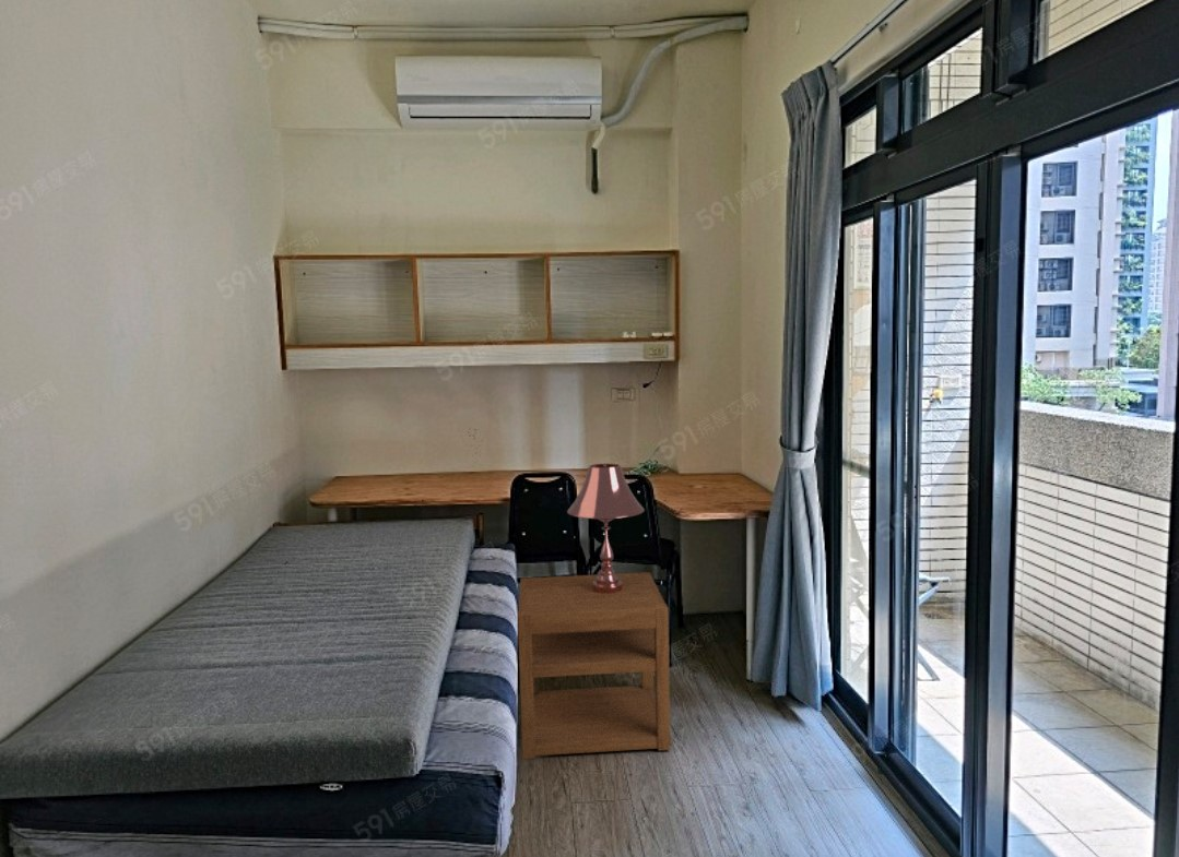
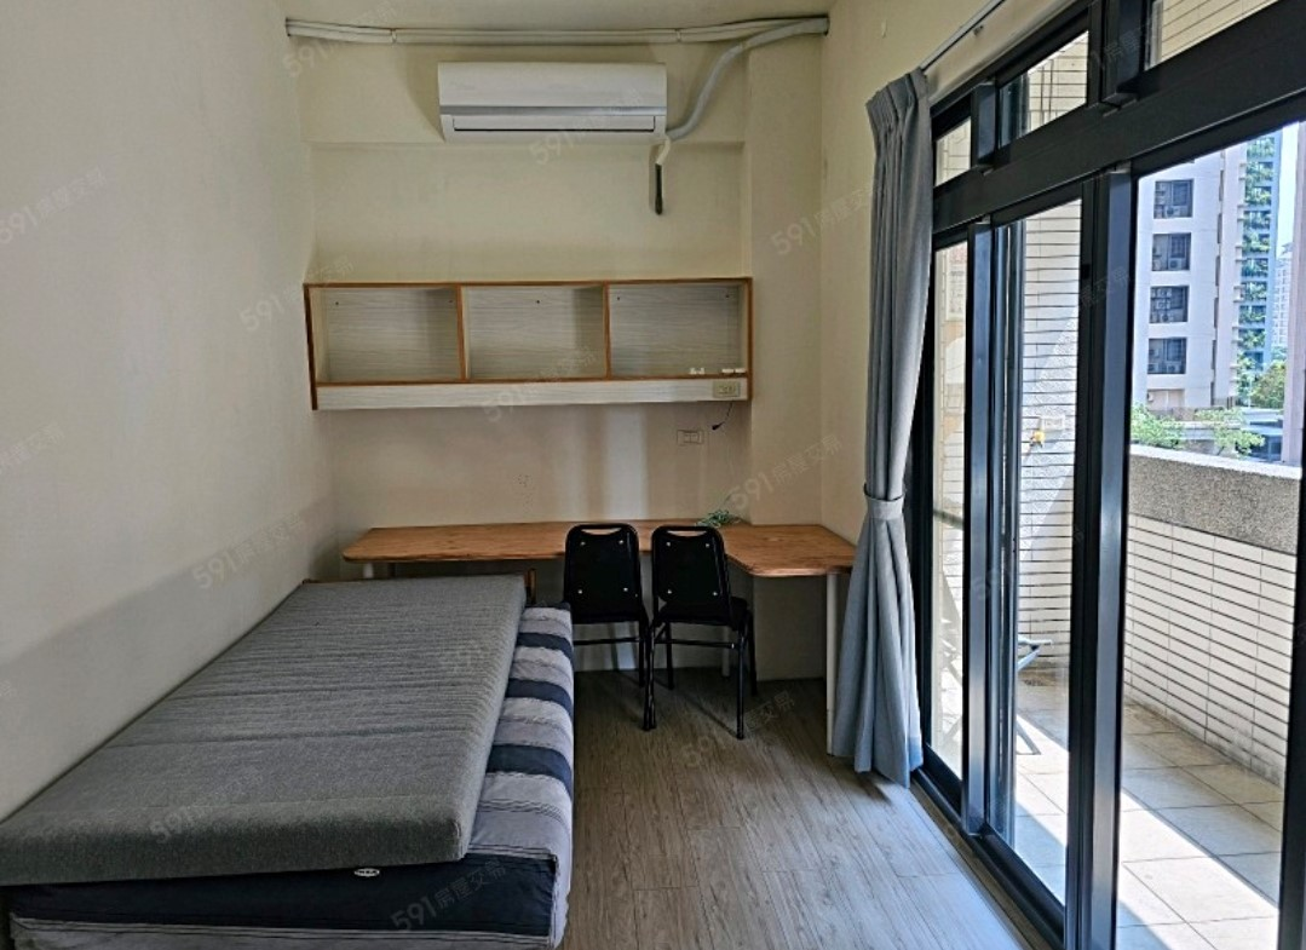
- table lamp [566,463,646,594]
- nightstand [517,571,671,760]
